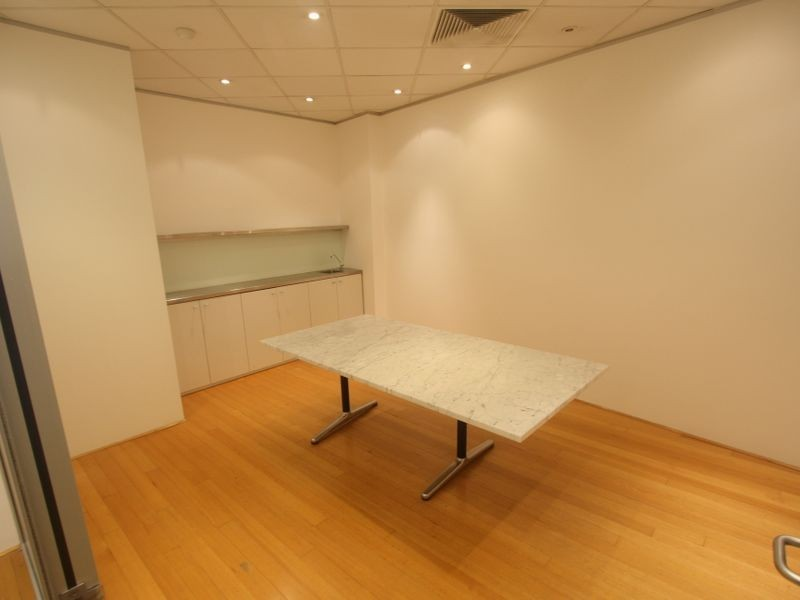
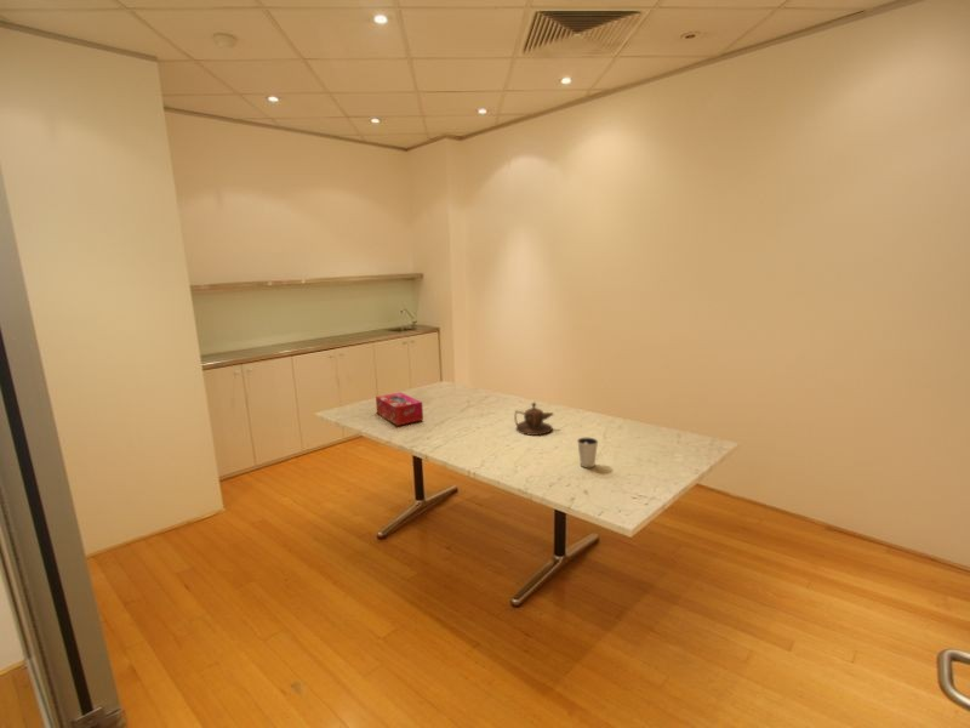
+ dixie cup [576,437,599,468]
+ tissue box [375,391,424,427]
+ teapot [513,402,554,437]
